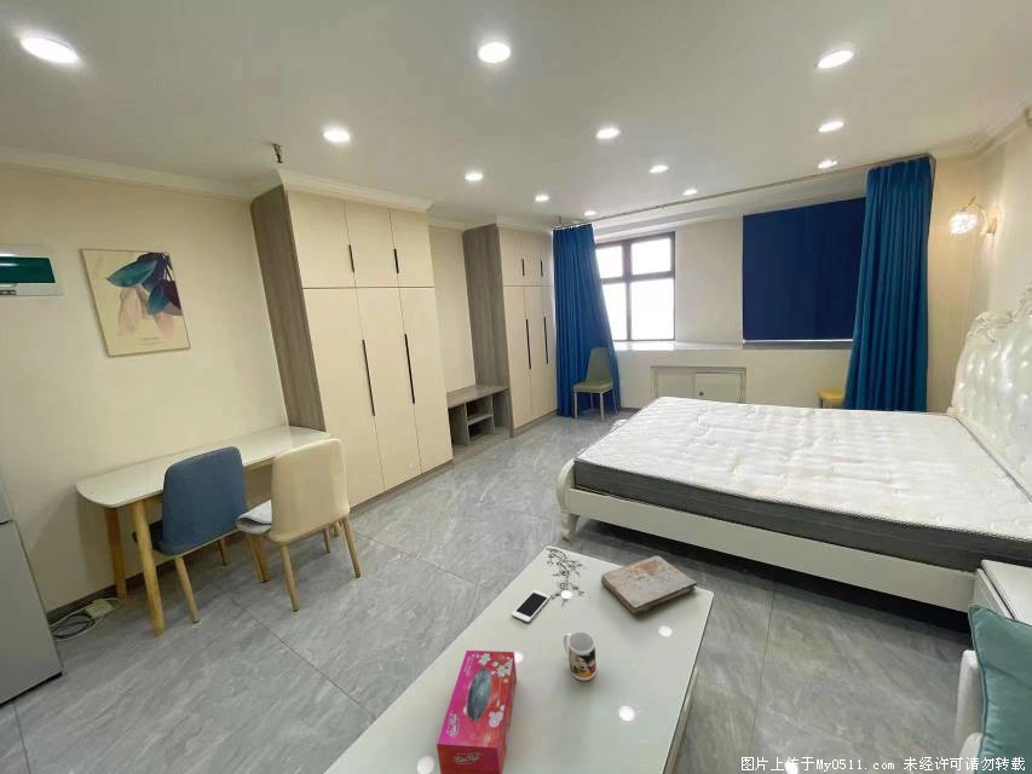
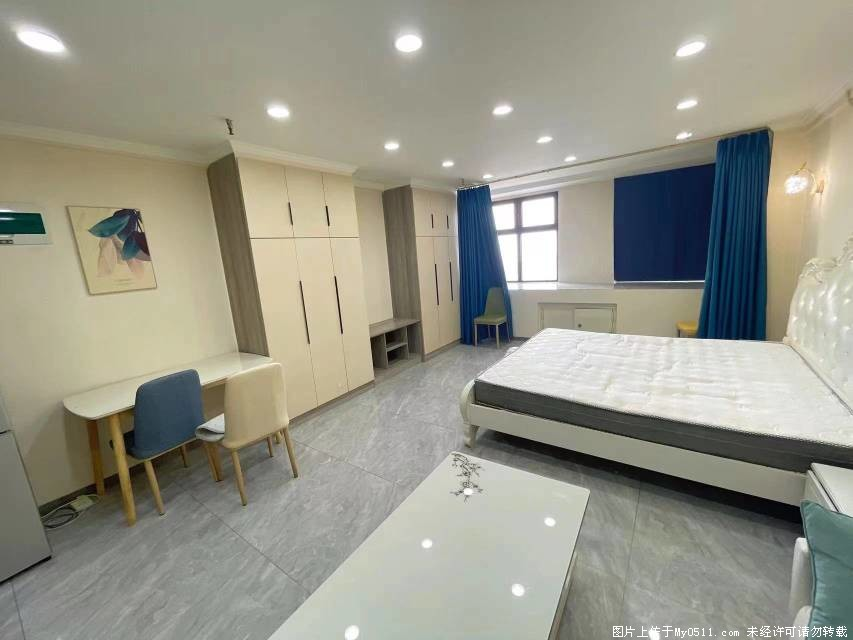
- book [600,555,698,617]
- cell phone [511,589,552,624]
- mug [563,630,598,682]
- tissue box [436,649,518,774]
